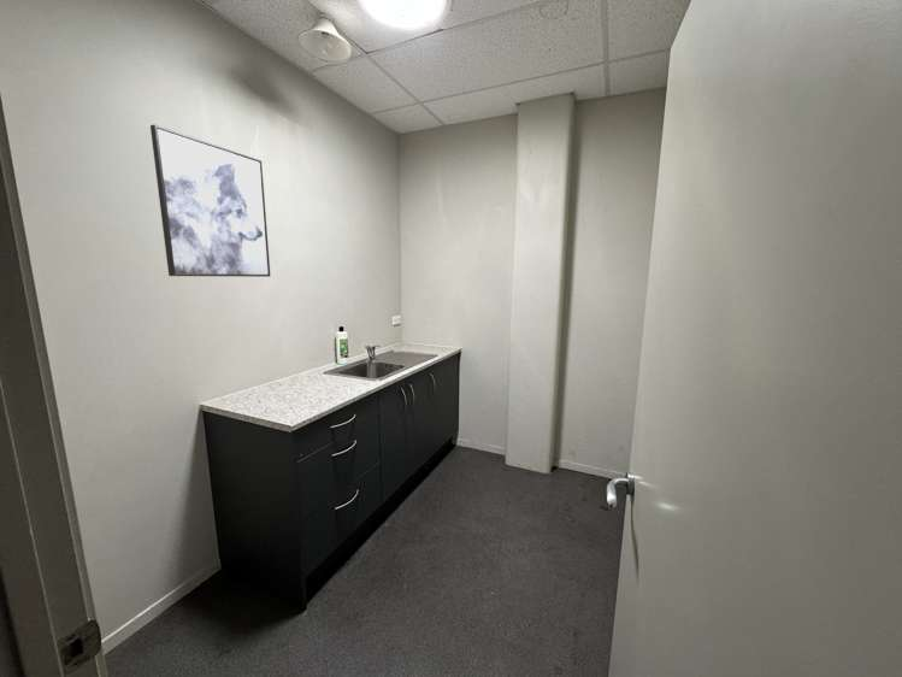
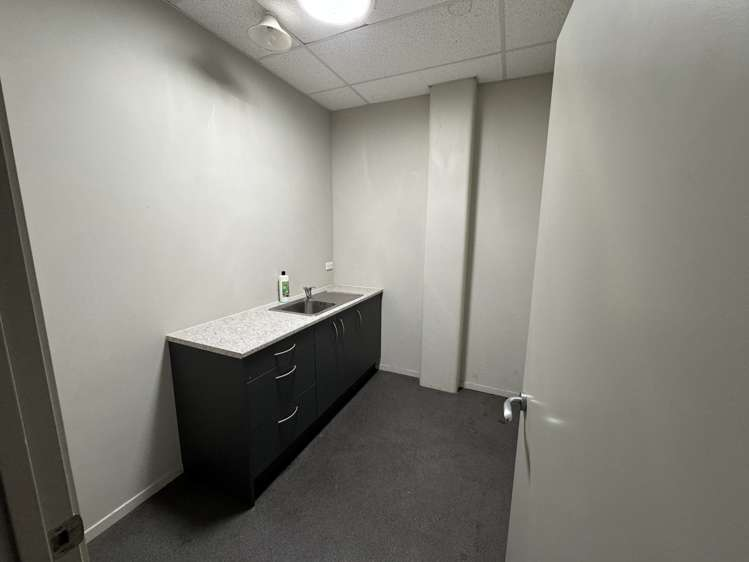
- wall art [149,124,271,278]
